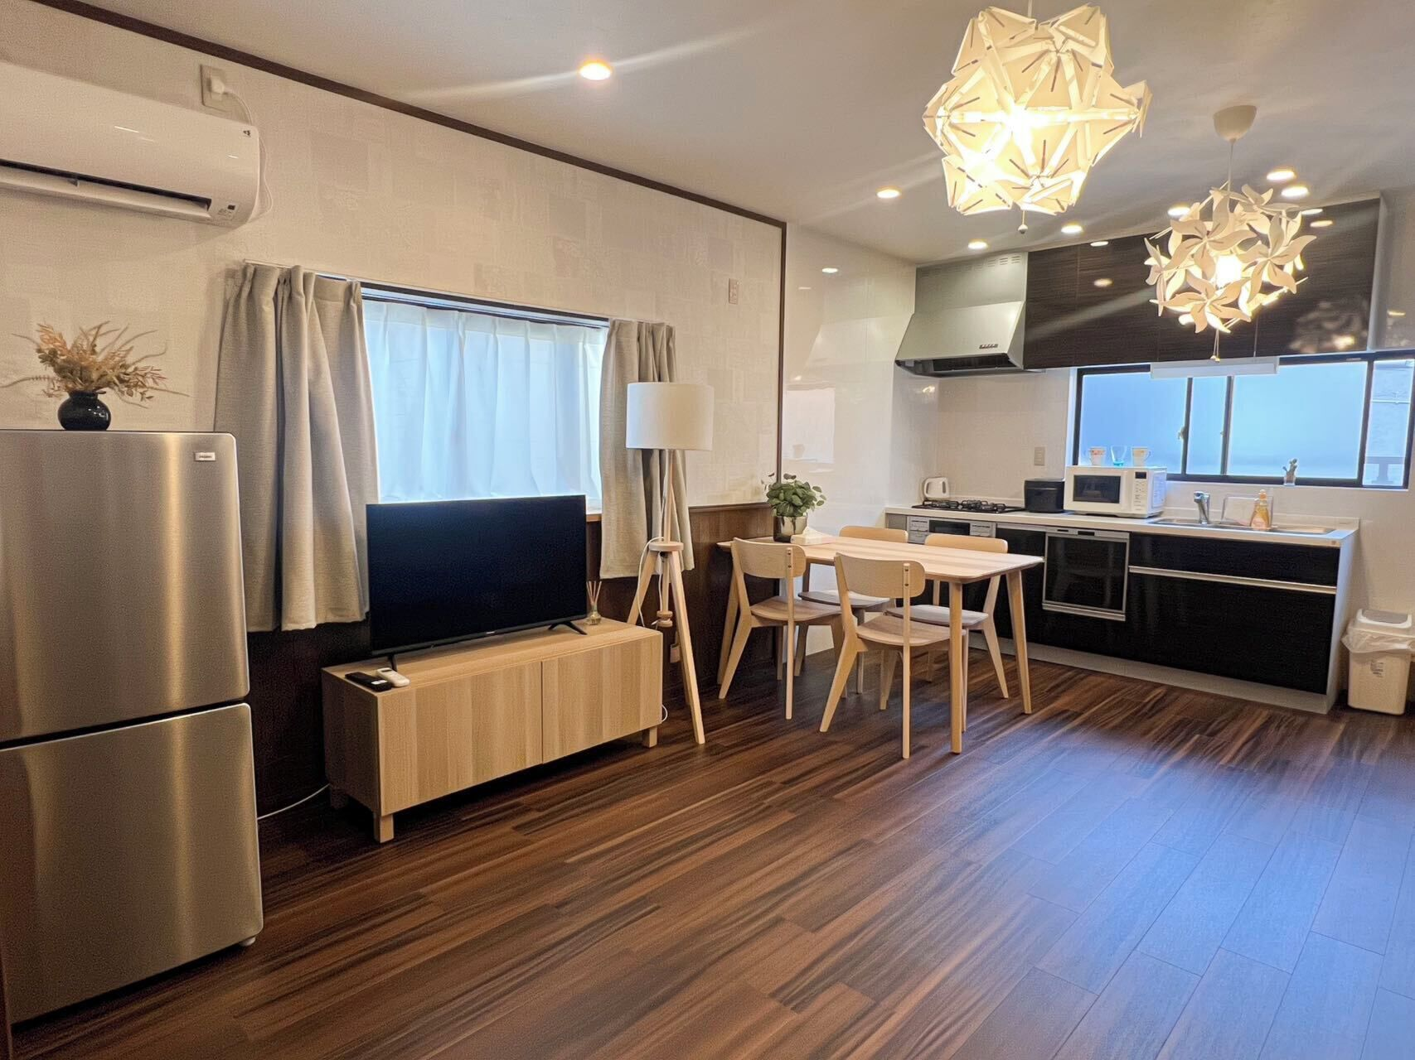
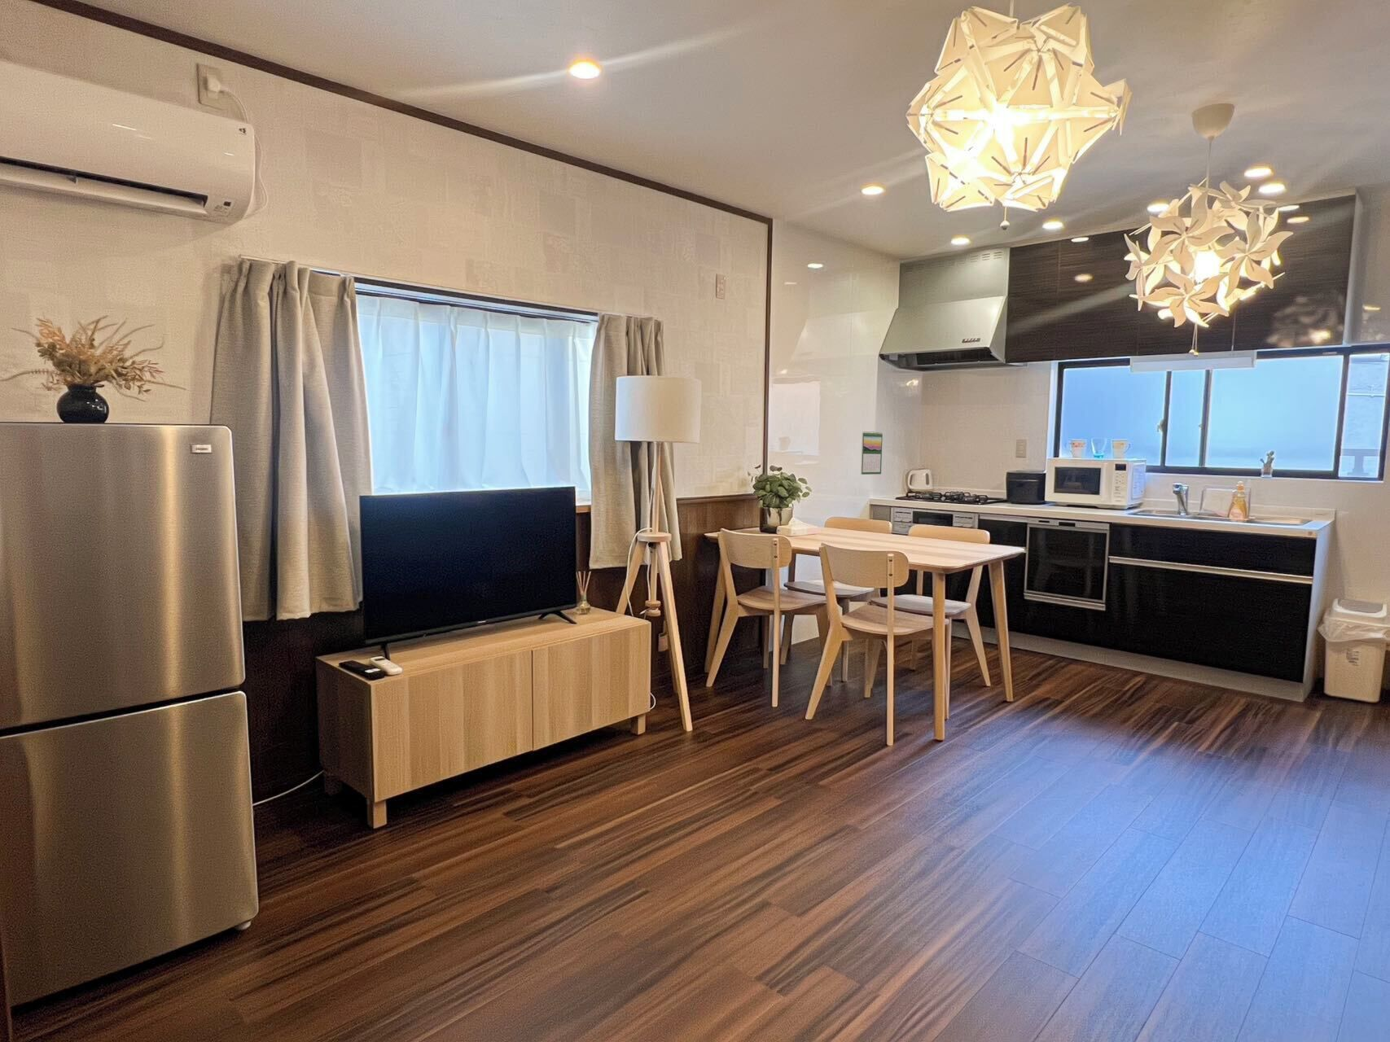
+ calendar [860,430,883,475]
